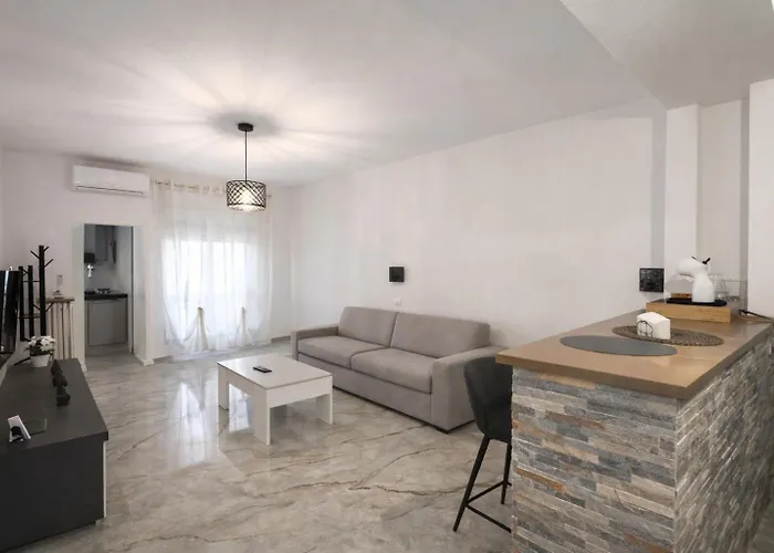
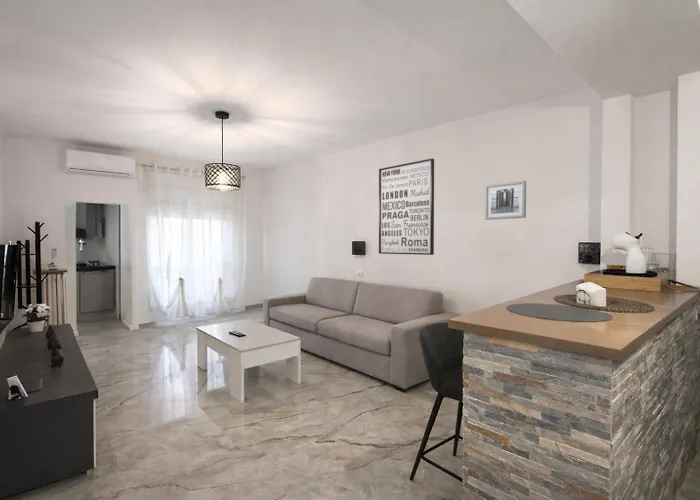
+ wall art [484,180,527,221]
+ wall art [378,158,435,256]
